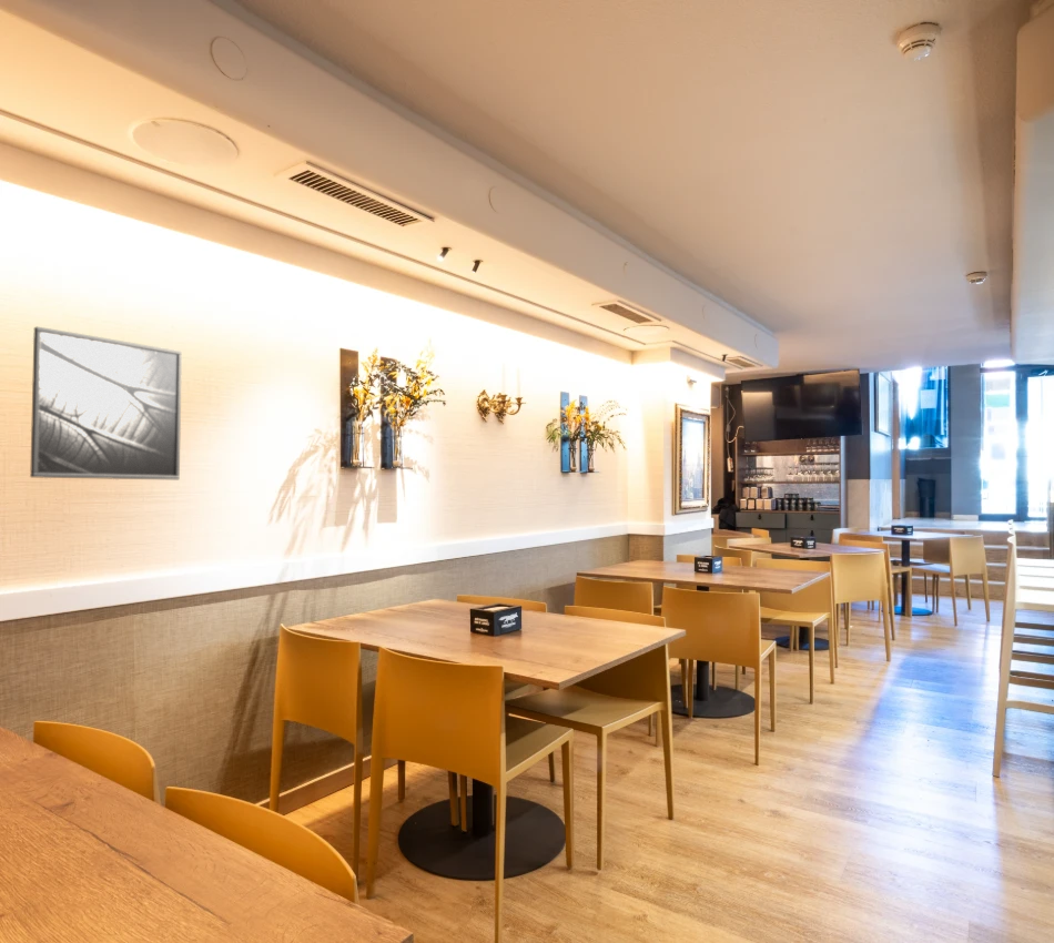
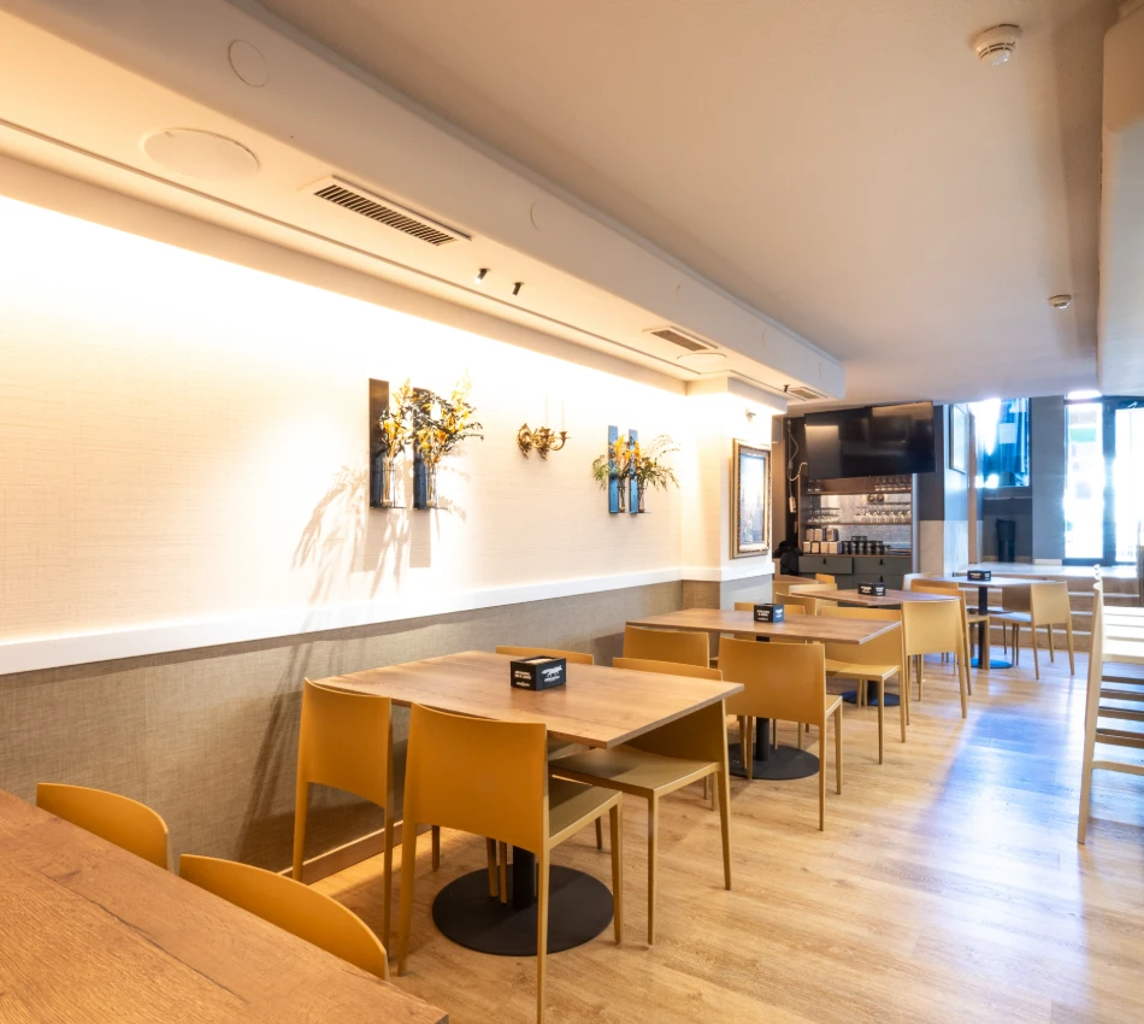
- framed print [29,326,183,480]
